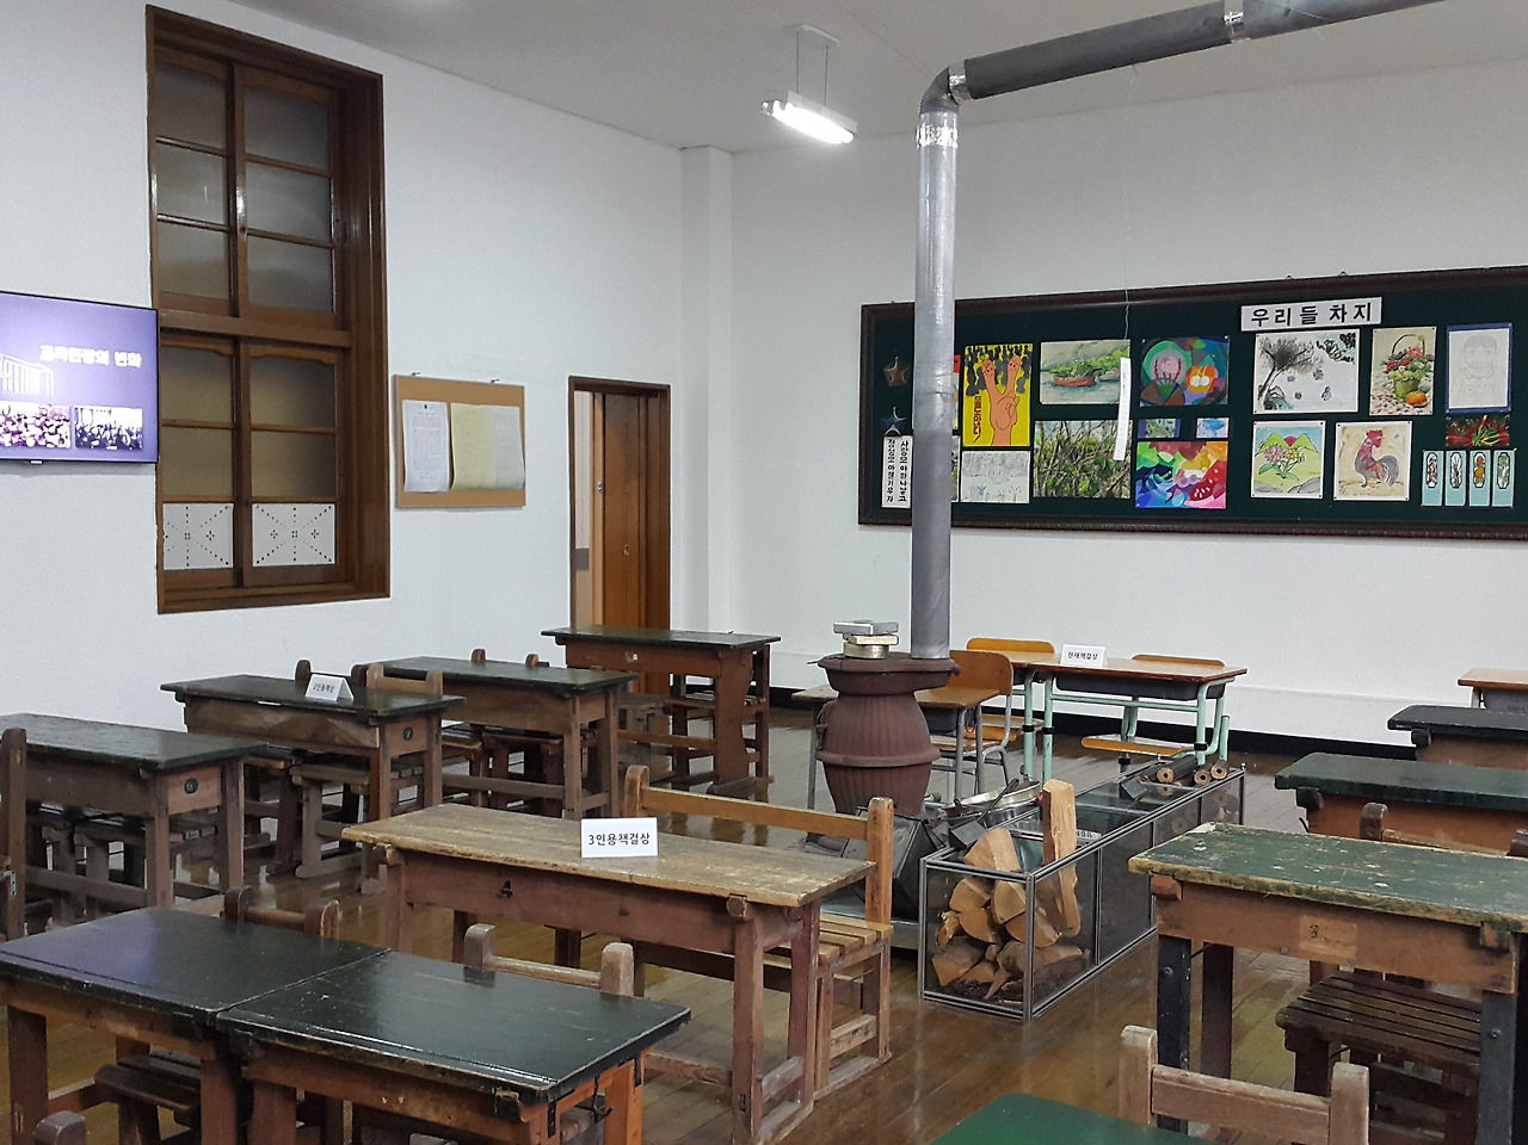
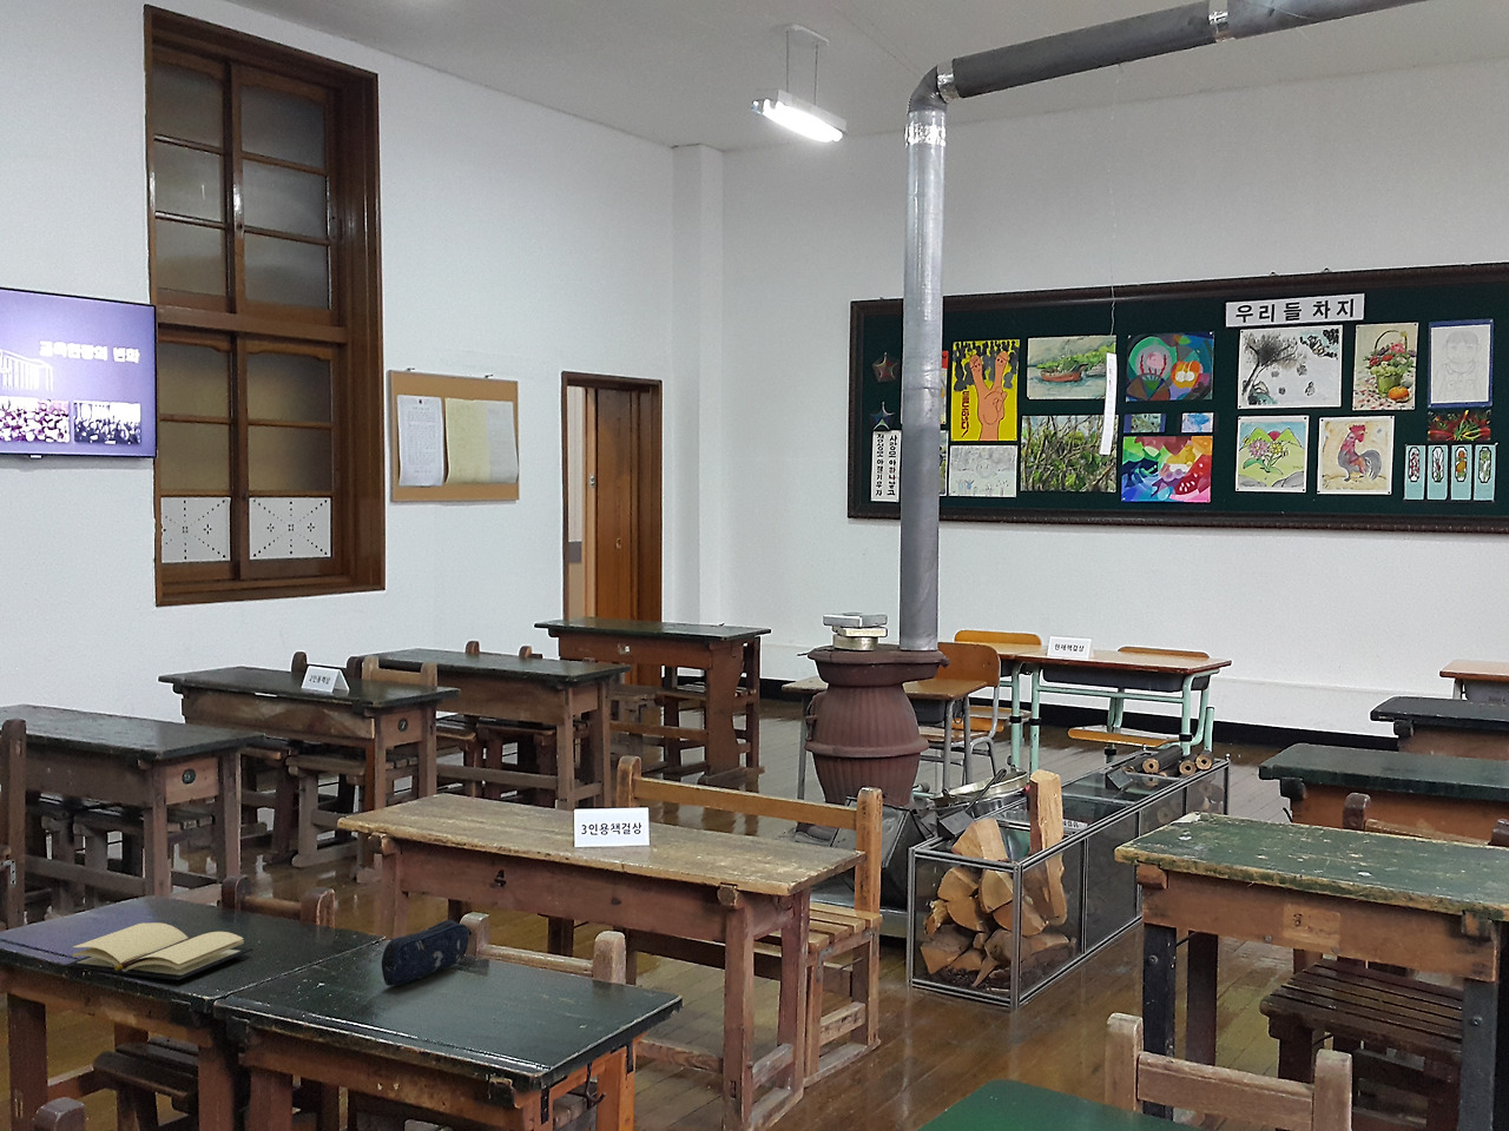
+ book [63,921,253,981]
+ pencil case [380,918,473,987]
